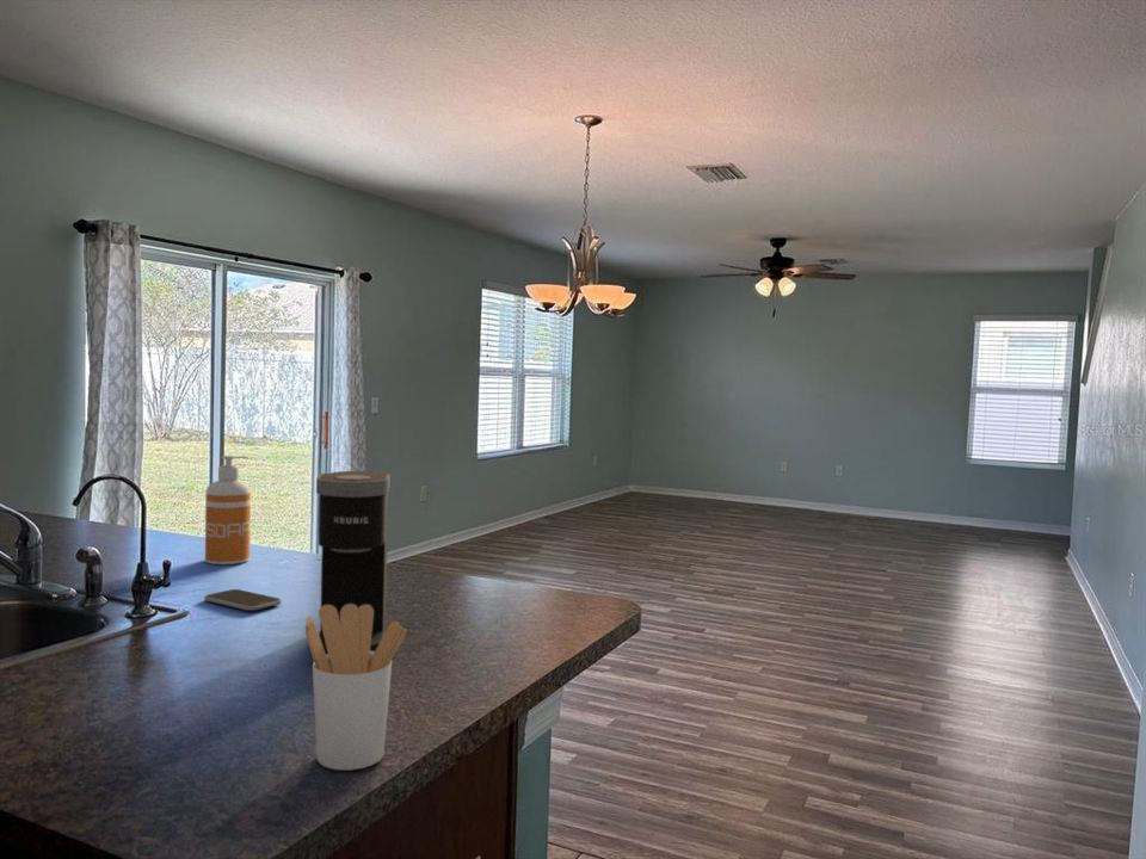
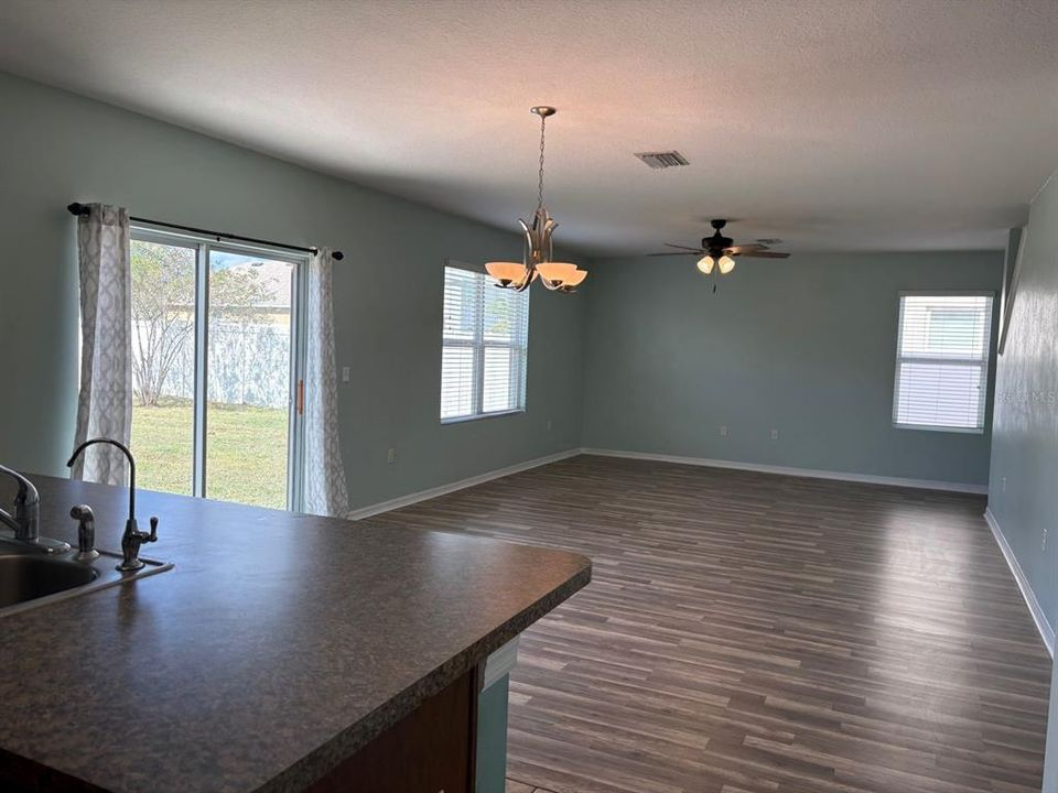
- utensil holder [304,604,407,771]
- soap dispenser [204,455,252,566]
- coffee maker [315,470,392,655]
- smartphone [203,588,283,611]
